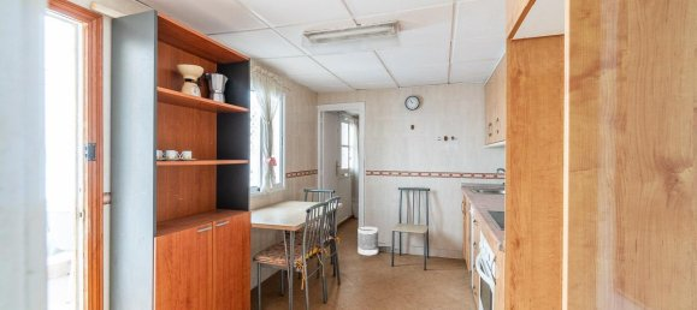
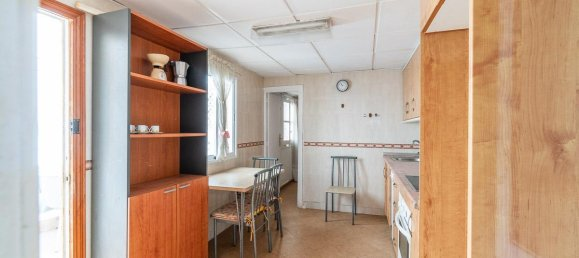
- wastebasket [356,226,379,256]
